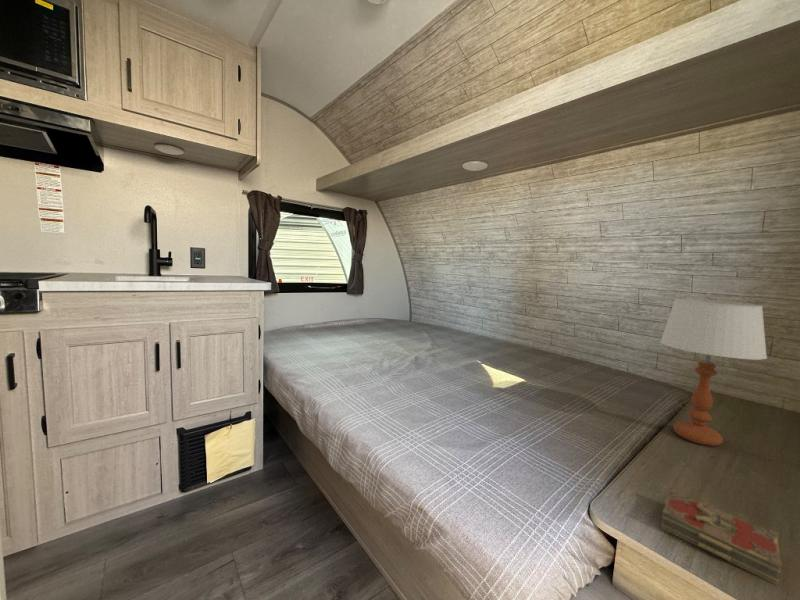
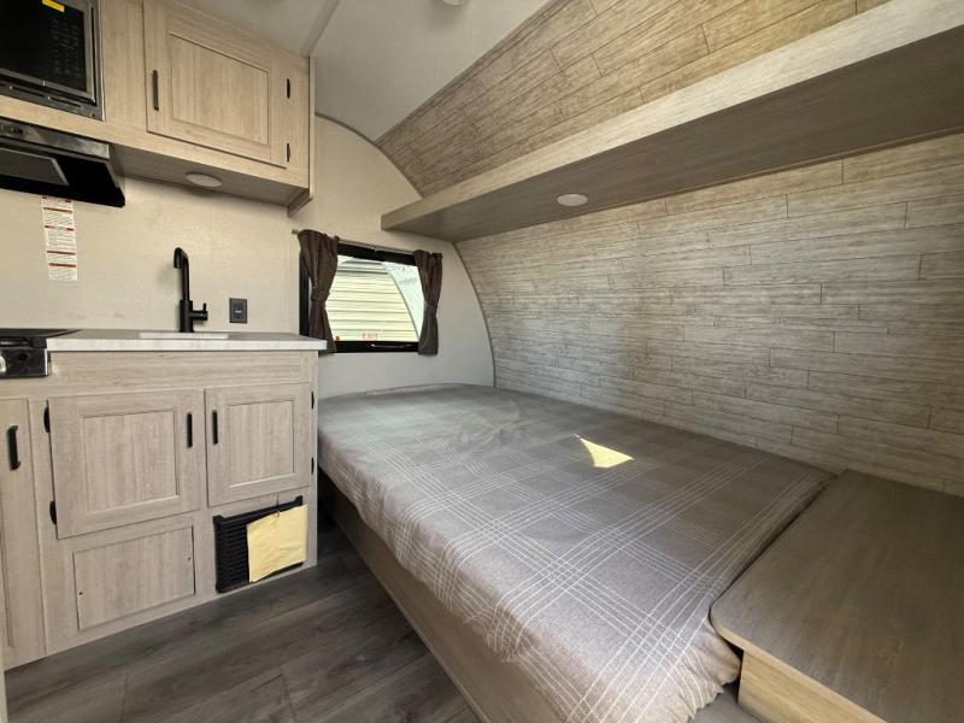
- book [660,488,784,586]
- table lamp [659,298,768,447]
